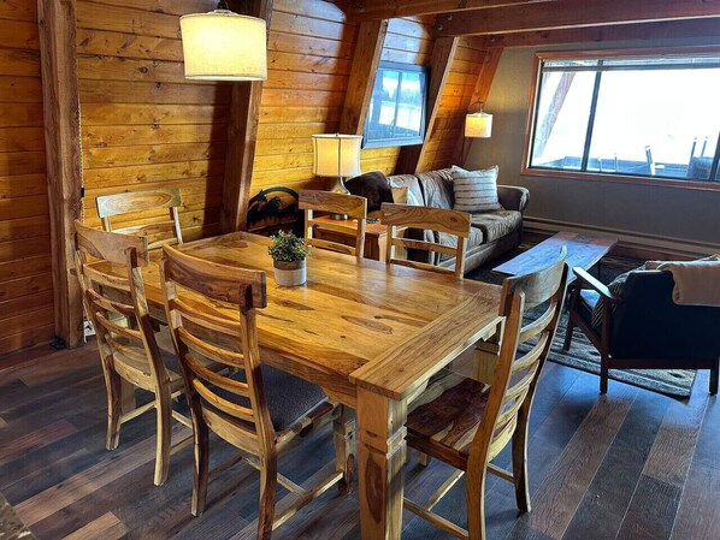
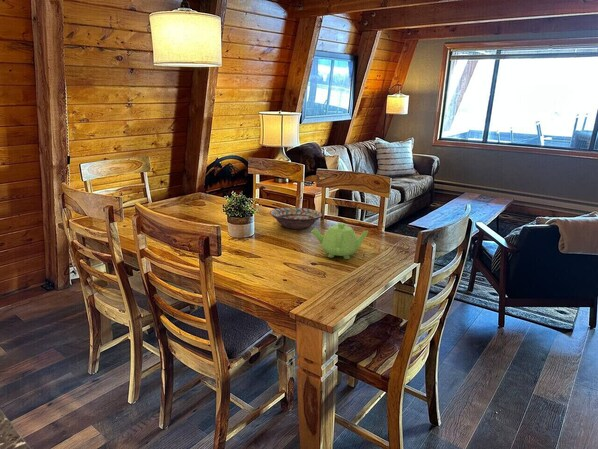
+ teapot [310,222,369,260]
+ decorative bowl [269,206,323,230]
